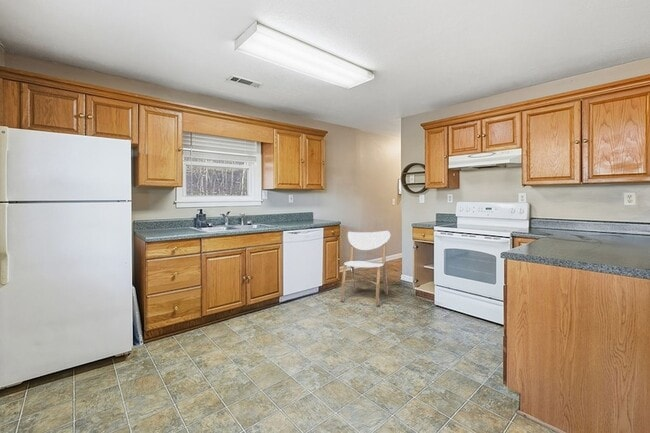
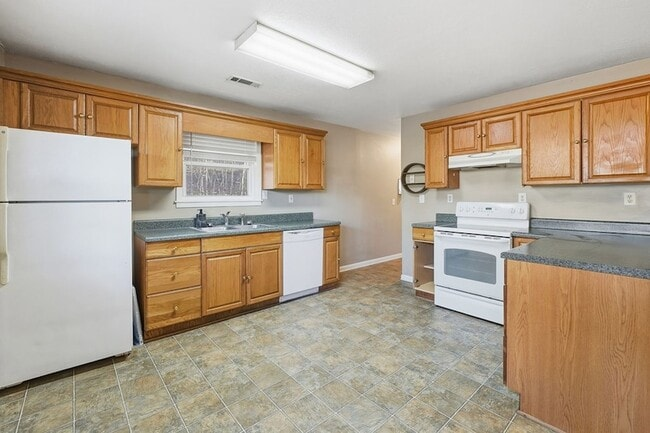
- dining chair [339,230,391,306]
